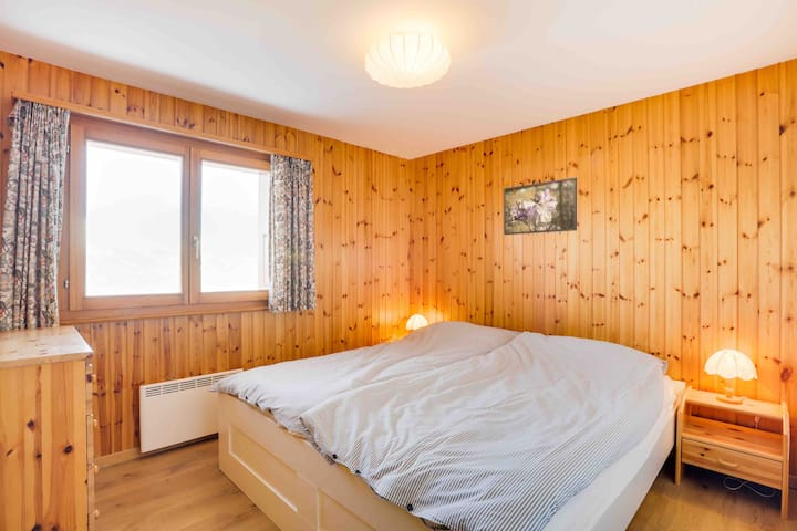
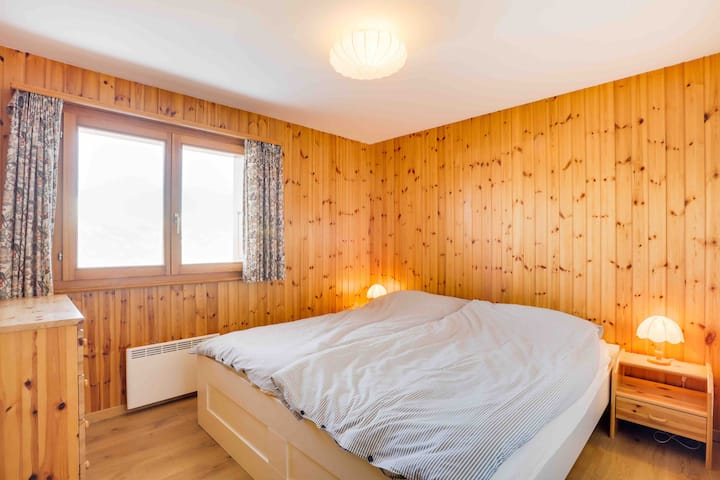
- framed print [503,177,578,236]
